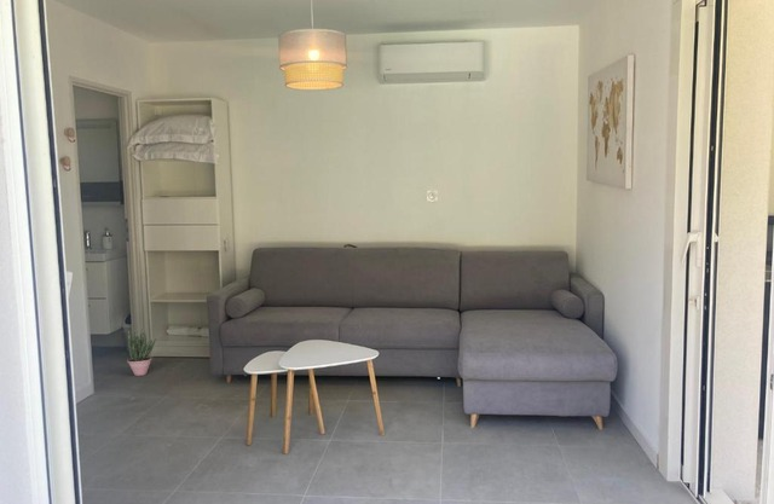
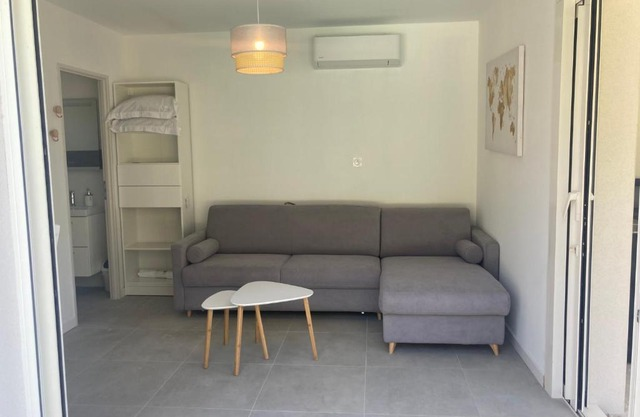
- potted plant [126,328,157,377]
